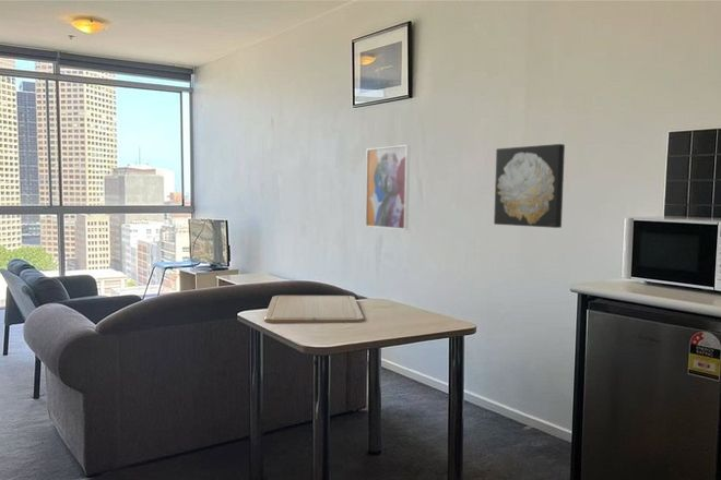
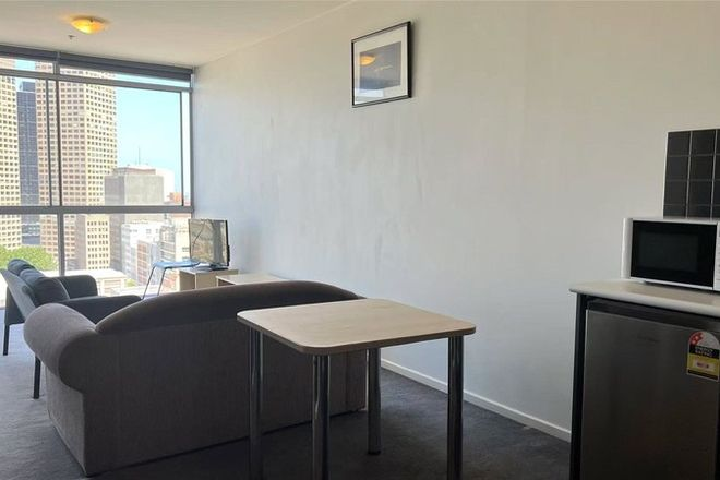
- wall art [493,143,566,229]
- chopping board [263,295,365,324]
- wall art [364,144,412,231]
